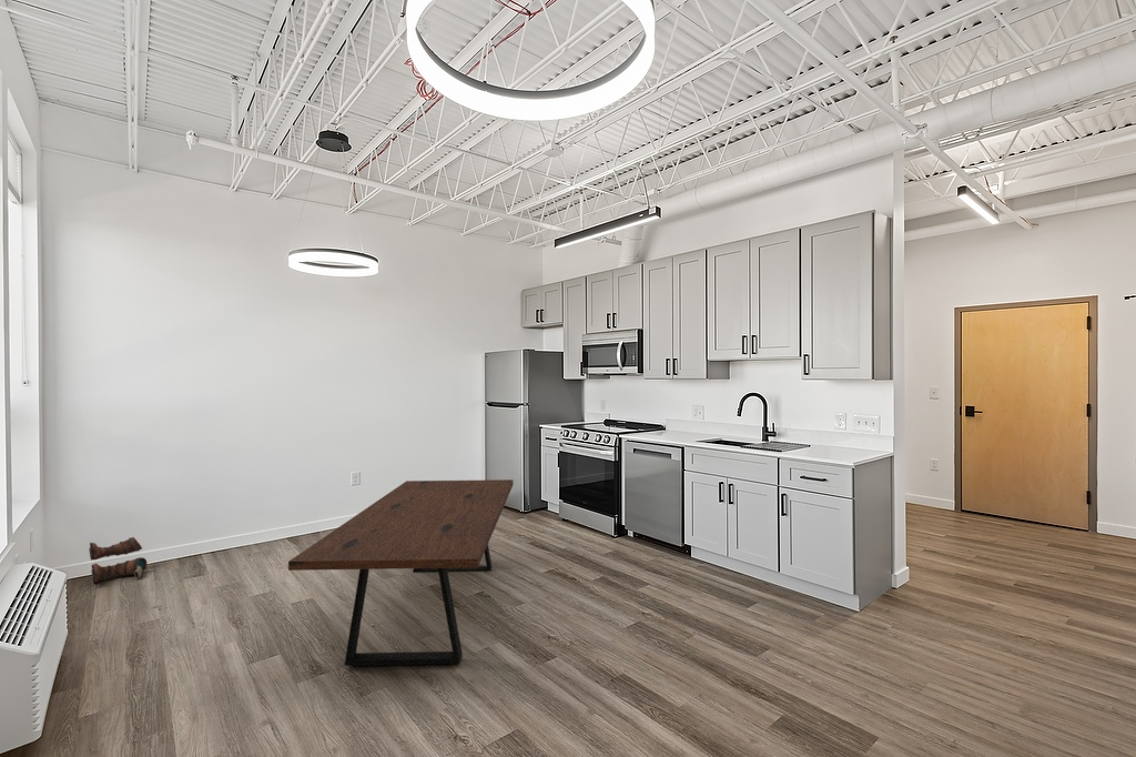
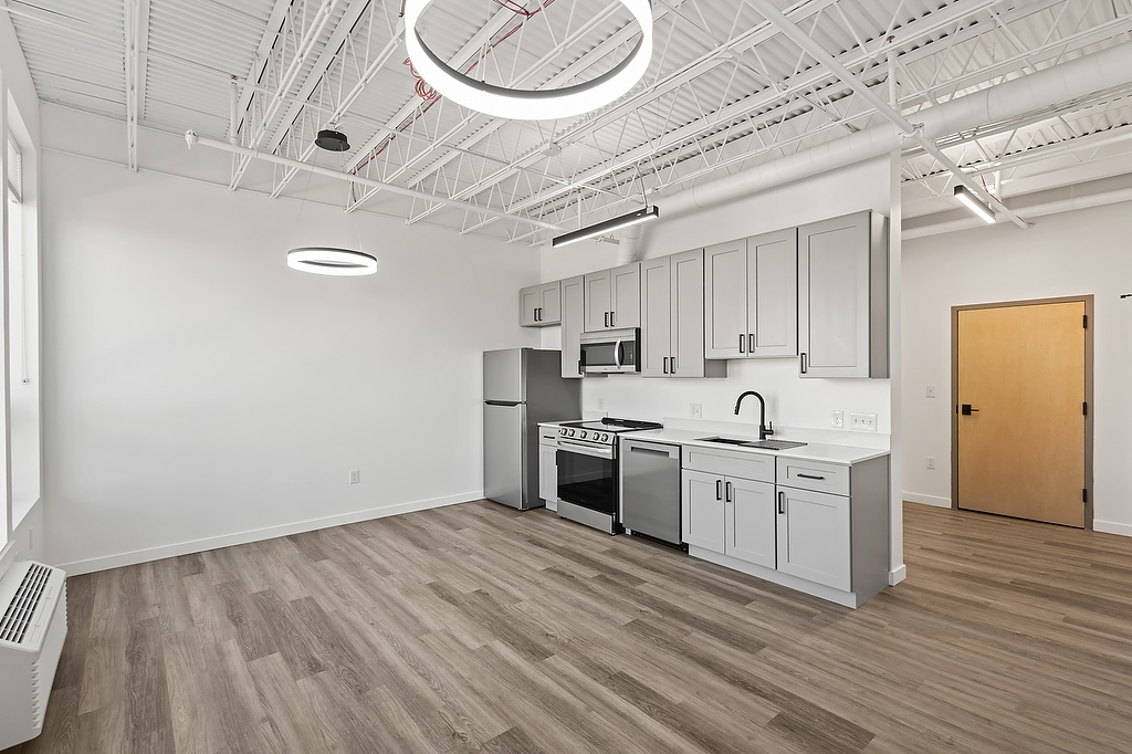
- dining table [287,478,515,667]
- boots [88,536,148,584]
